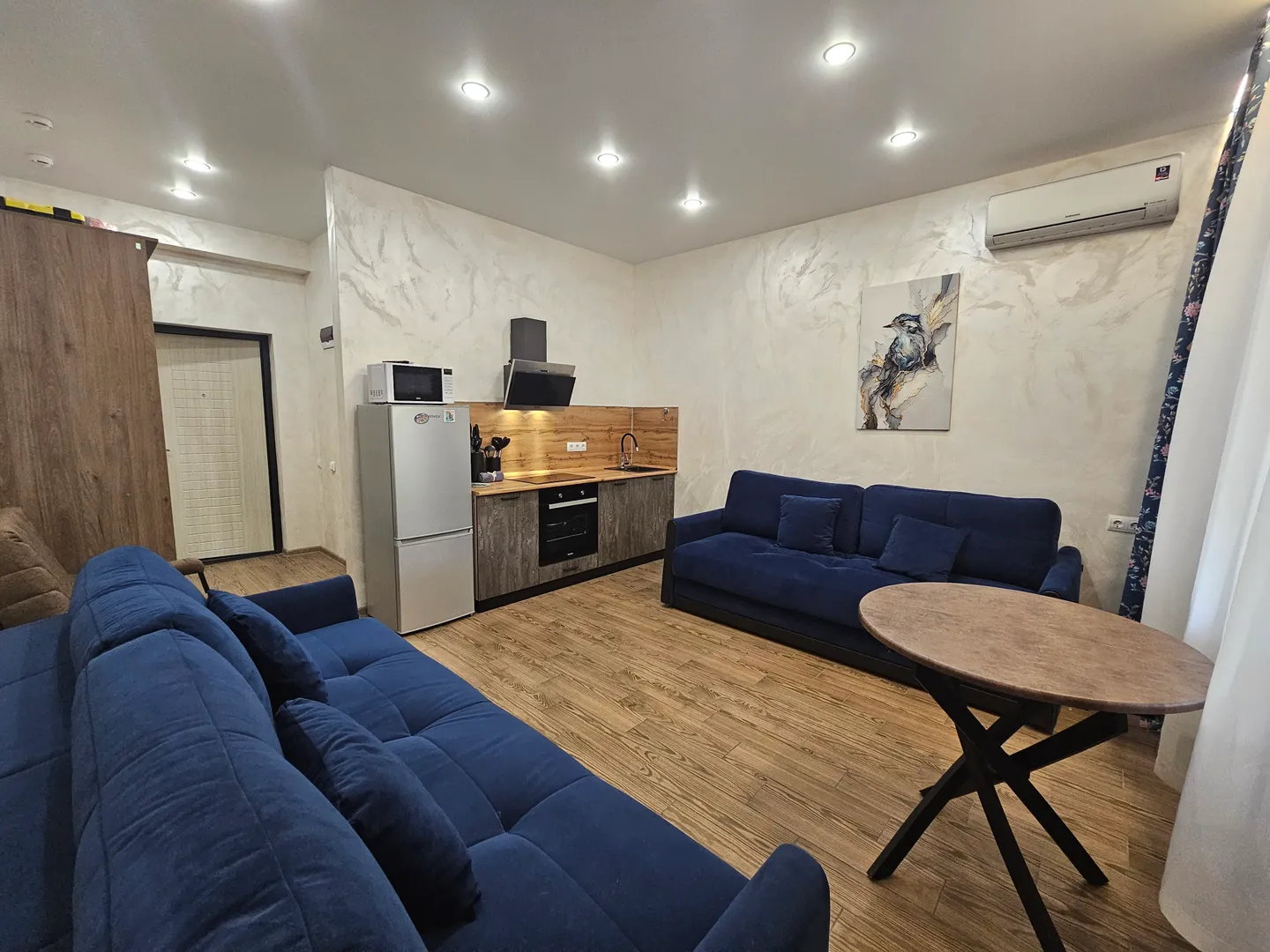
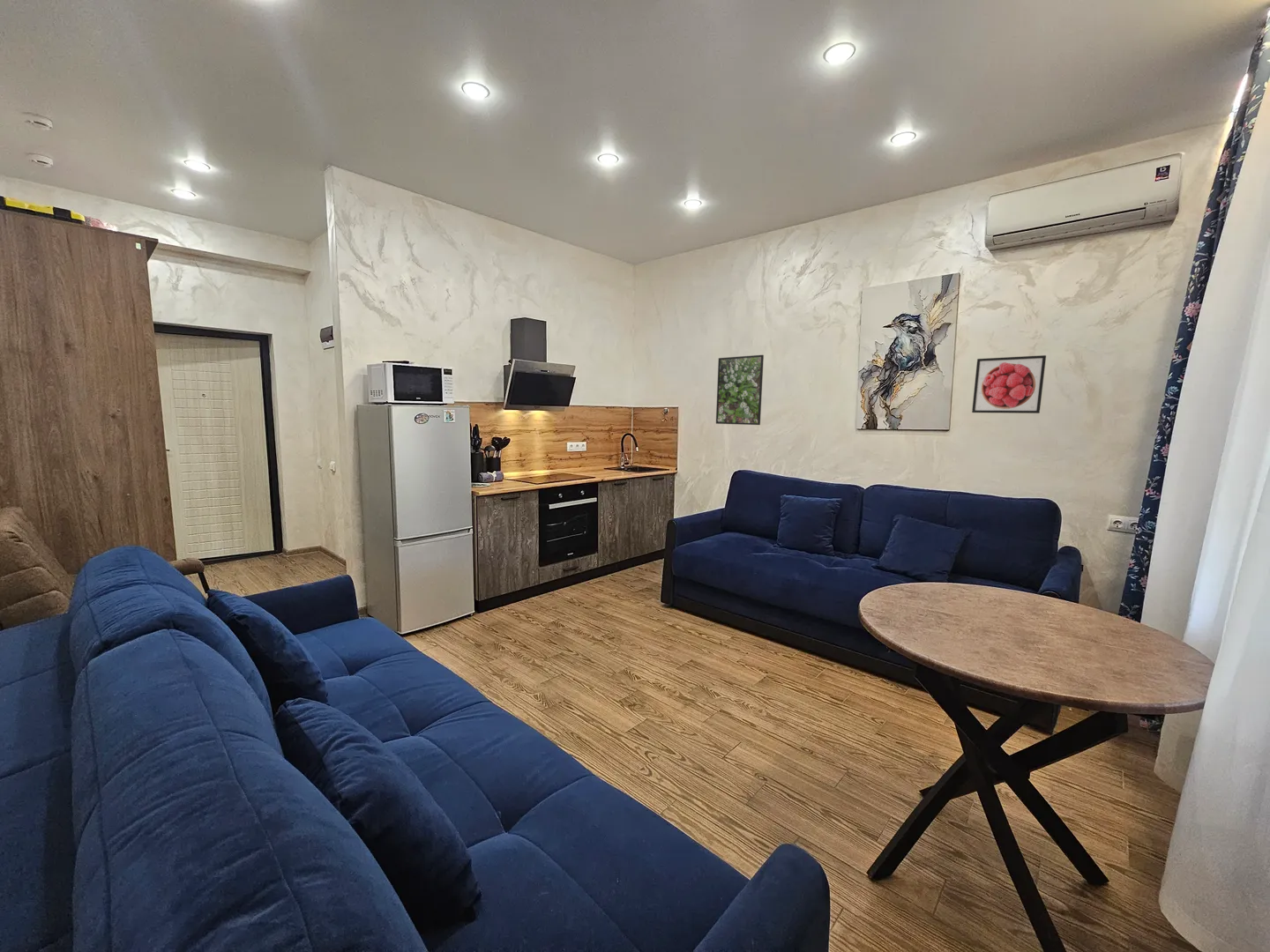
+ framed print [715,354,765,426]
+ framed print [971,354,1047,414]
